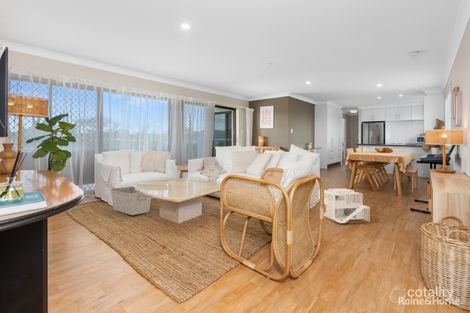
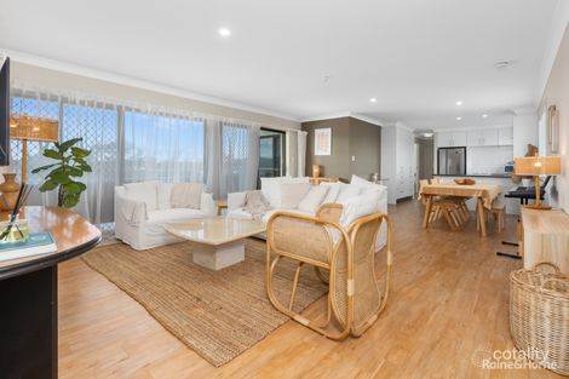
- storage bin [110,186,152,216]
- architectural model [318,188,371,224]
